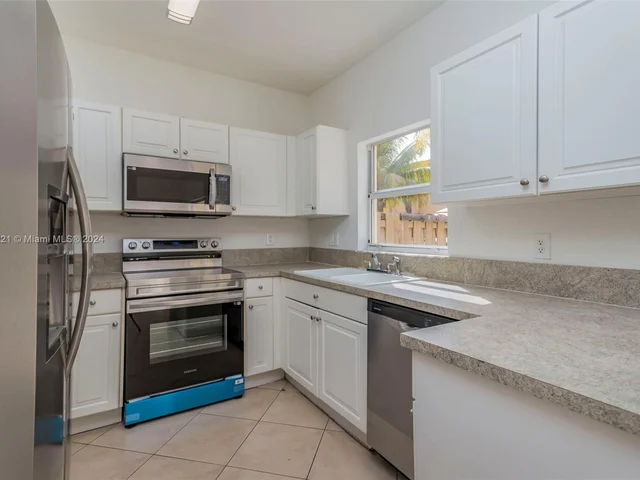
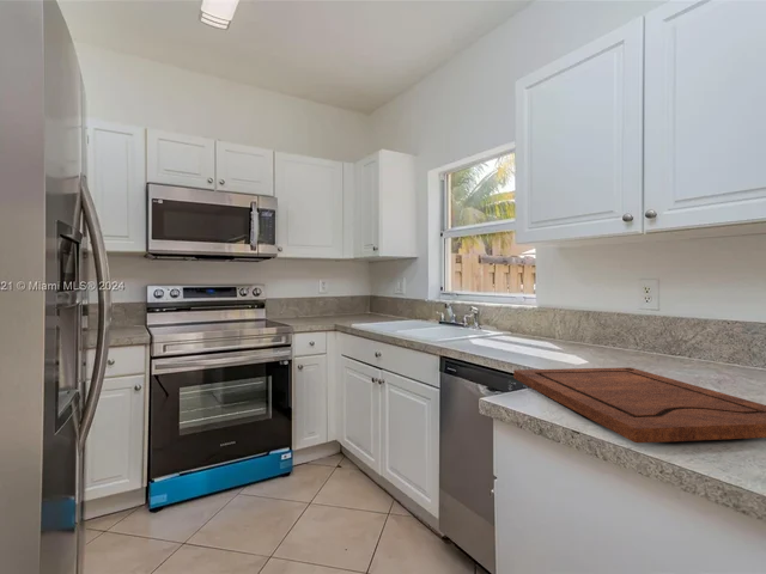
+ cutting board [512,366,766,444]
